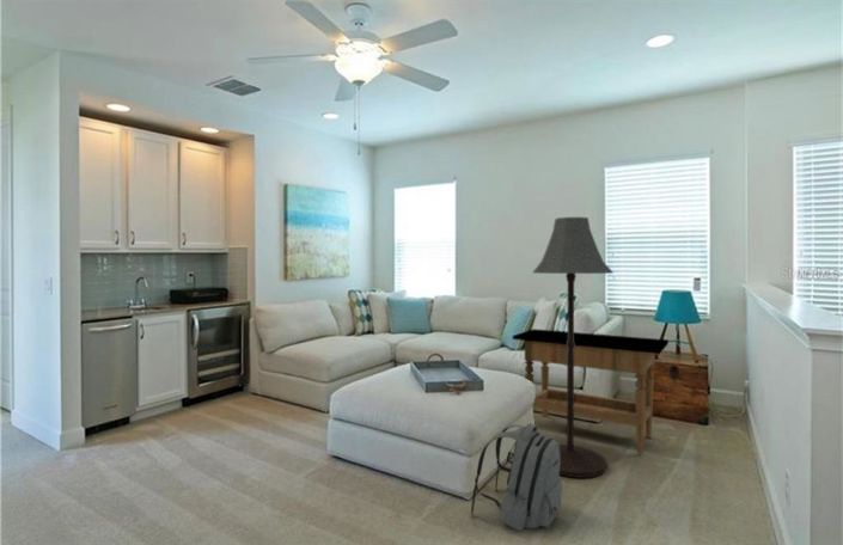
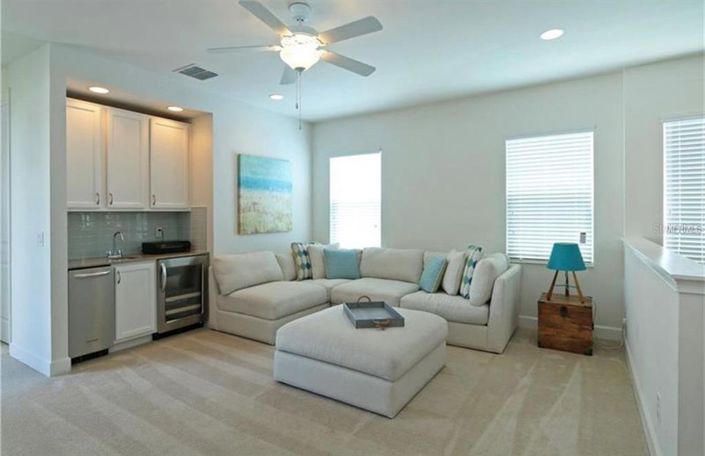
- floor lamp [531,216,615,479]
- backpack [470,423,563,533]
- side table [512,327,670,455]
